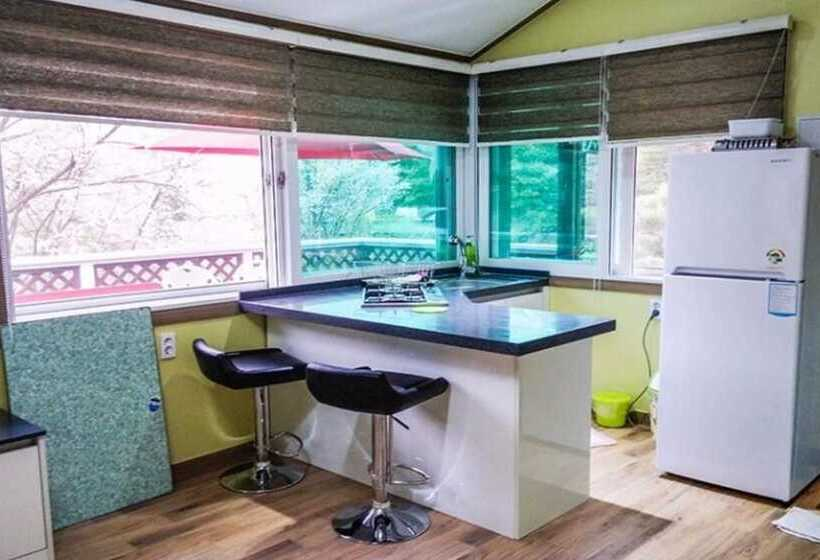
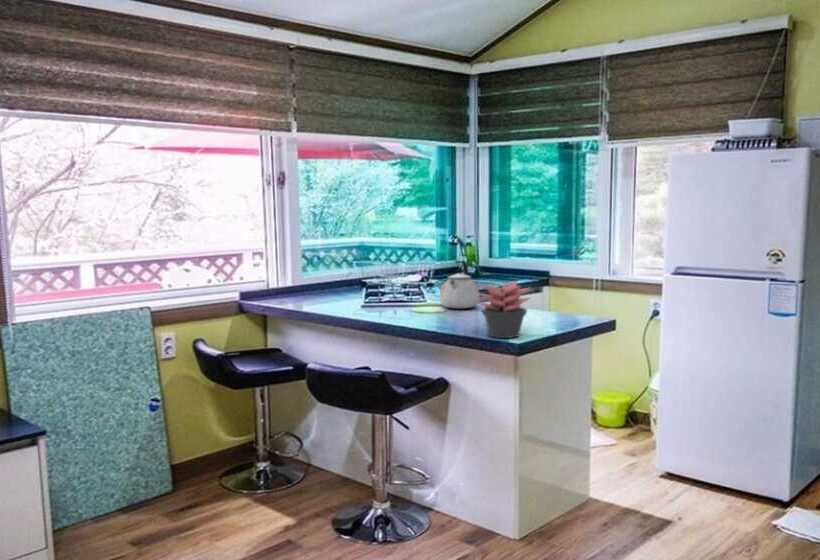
+ succulent plant [476,280,532,339]
+ kettle [439,260,481,310]
